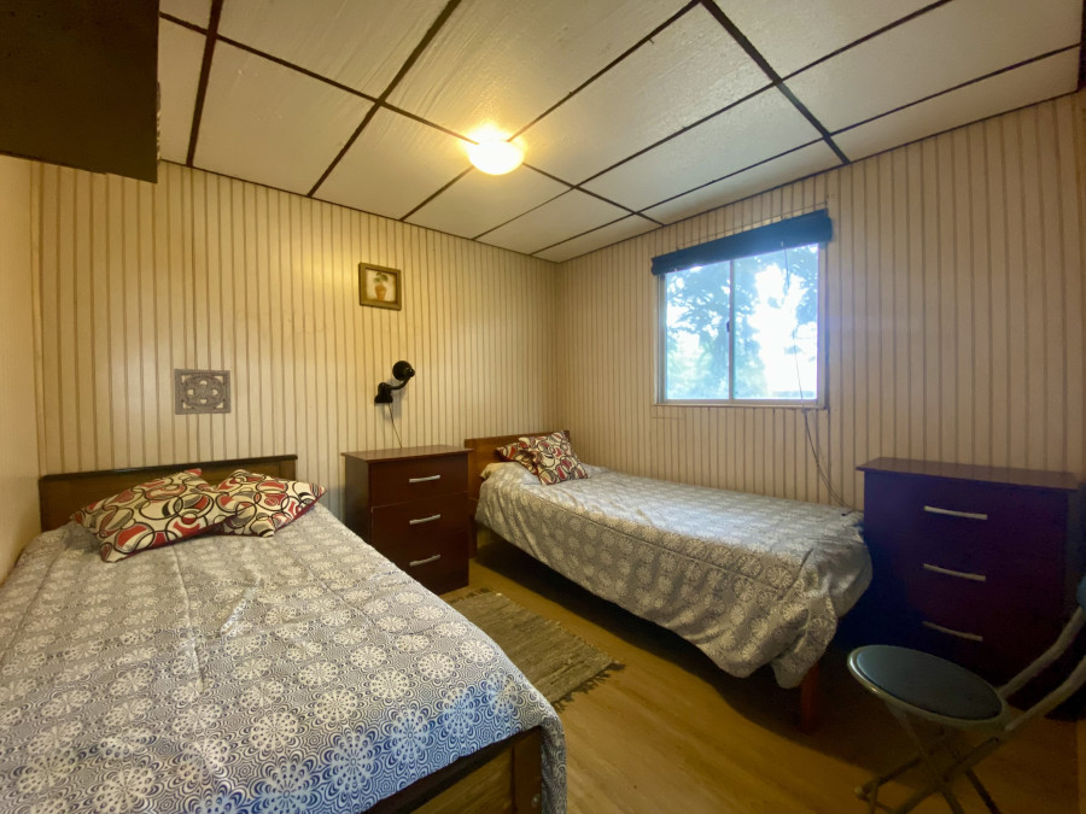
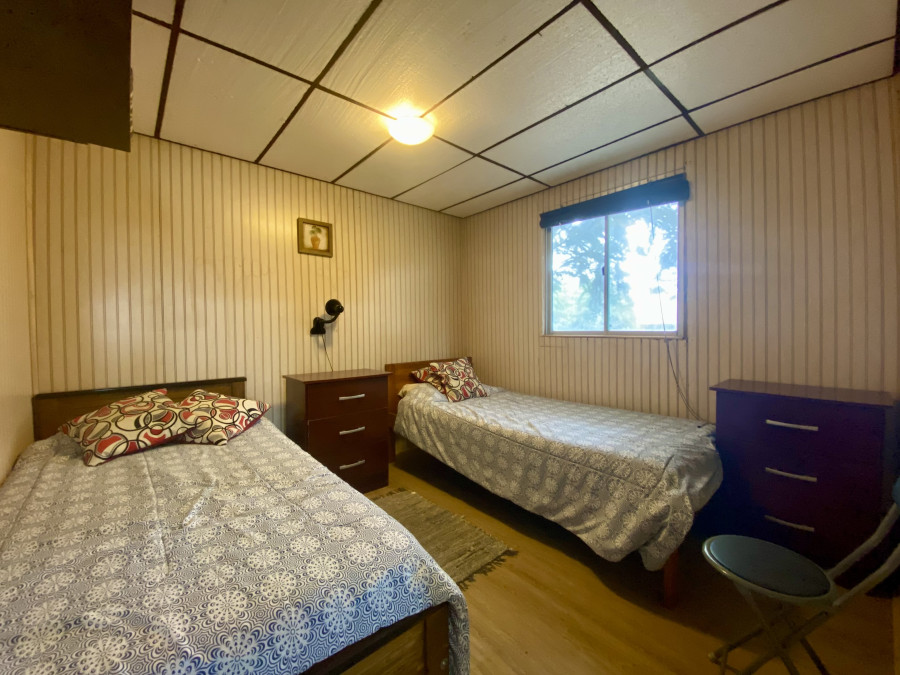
- wall ornament [173,368,233,416]
